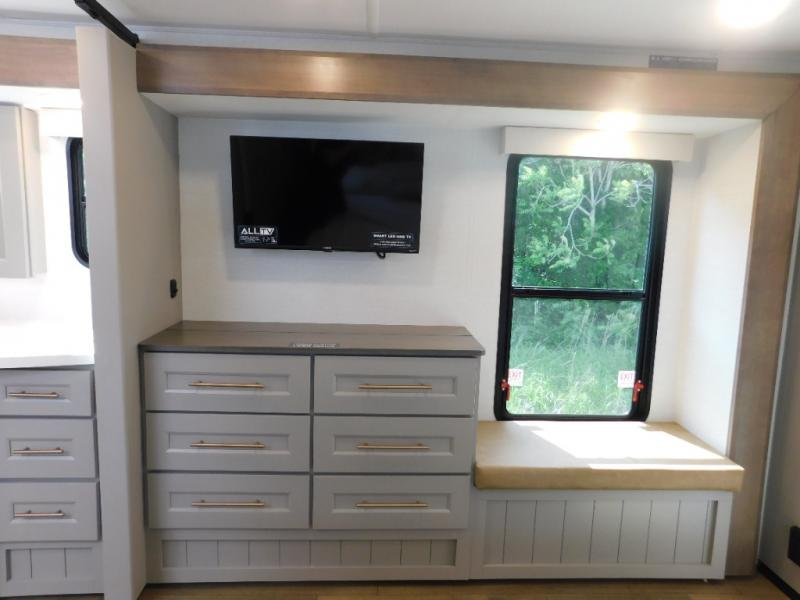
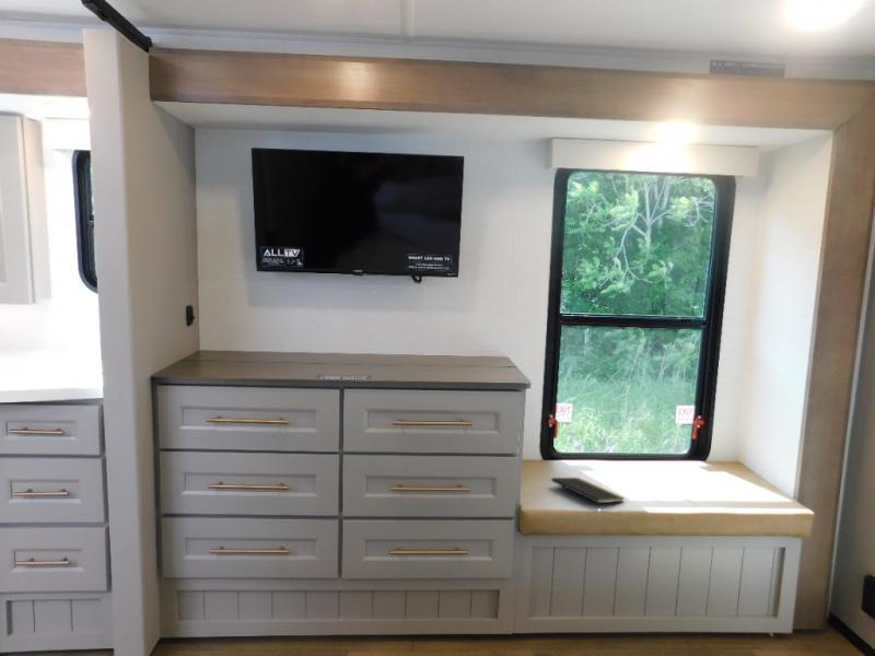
+ notepad [550,477,626,507]
